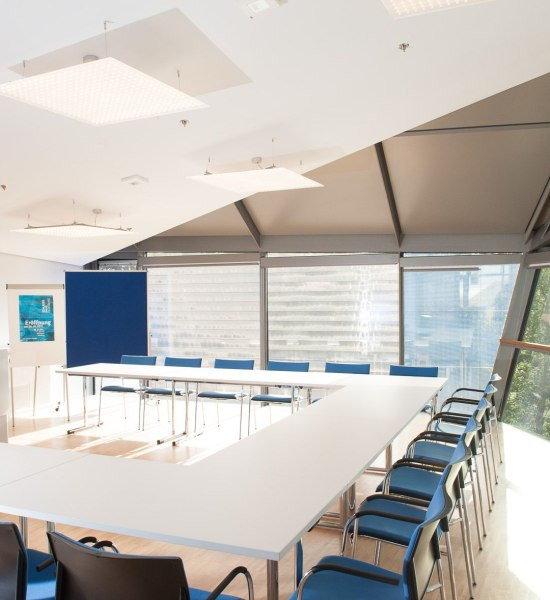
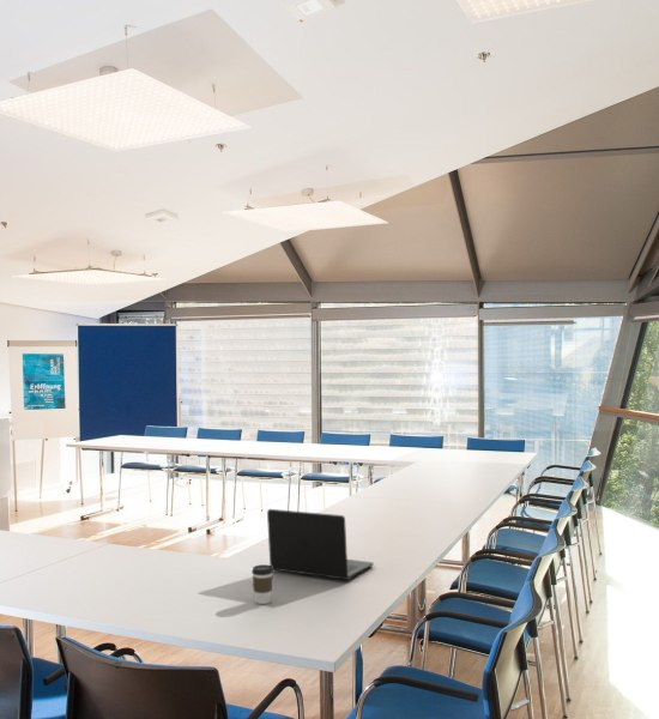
+ coffee cup [250,563,274,605]
+ laptop [266,508,375,581]
